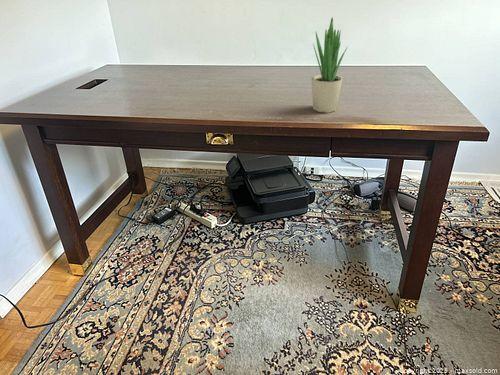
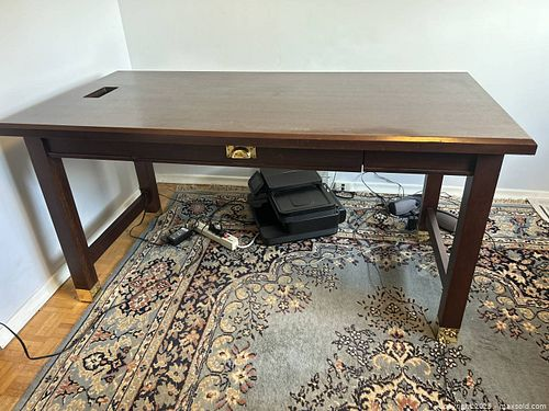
- potted plant [311,16,349,114]
